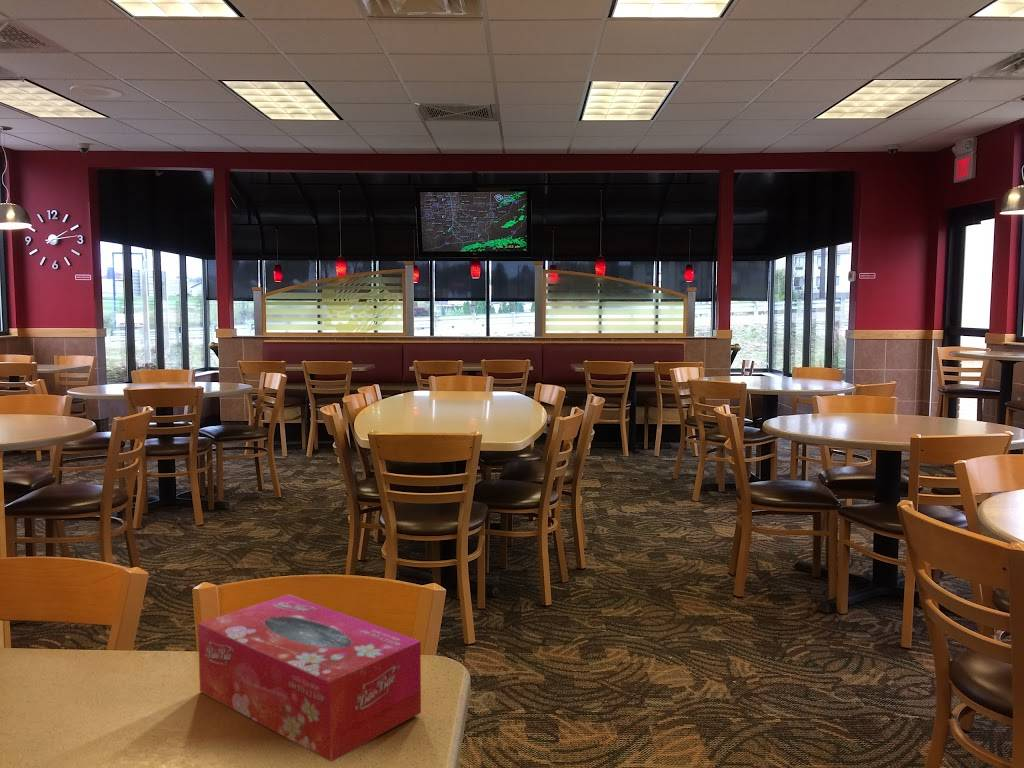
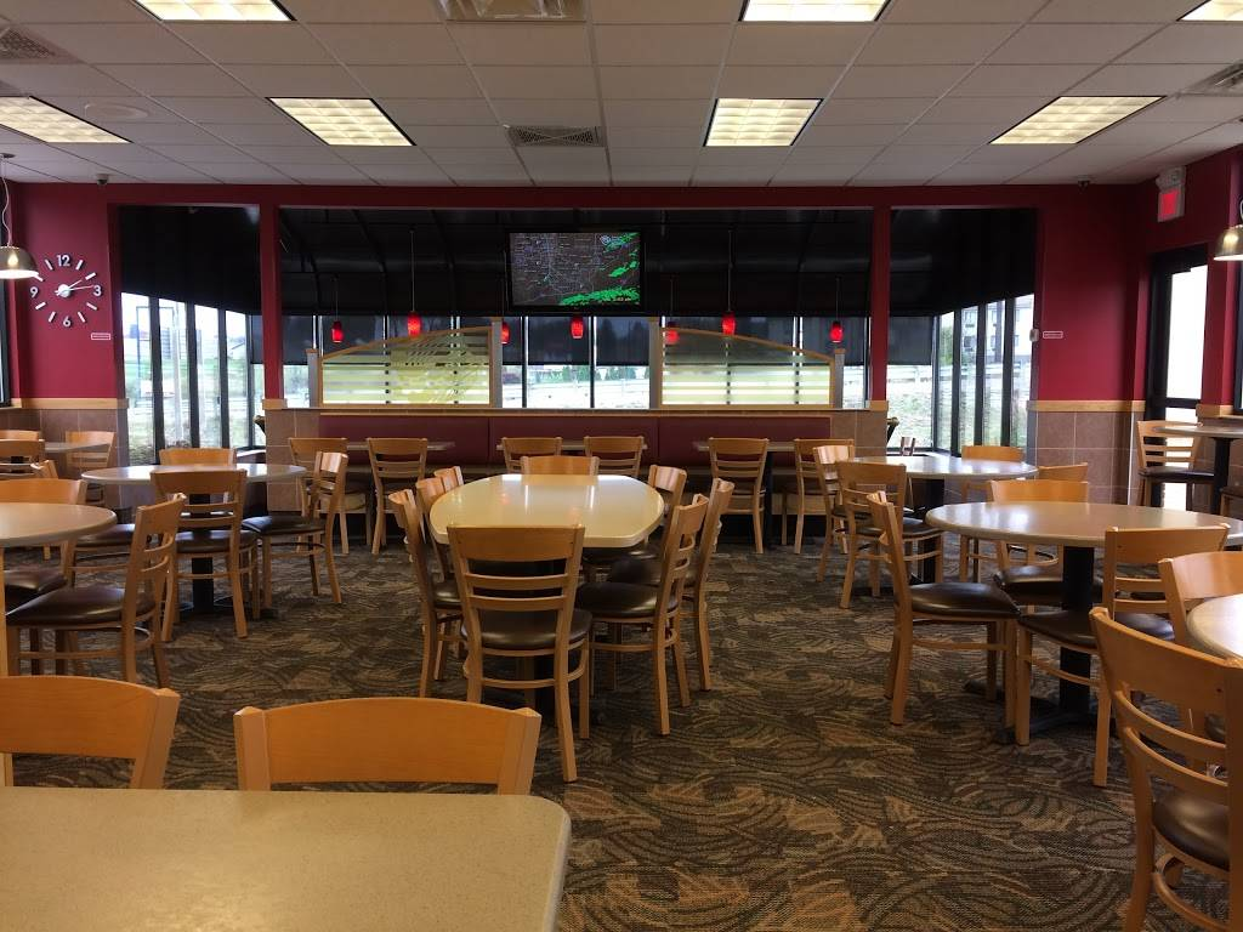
- tissue box [197,593,422,763]
